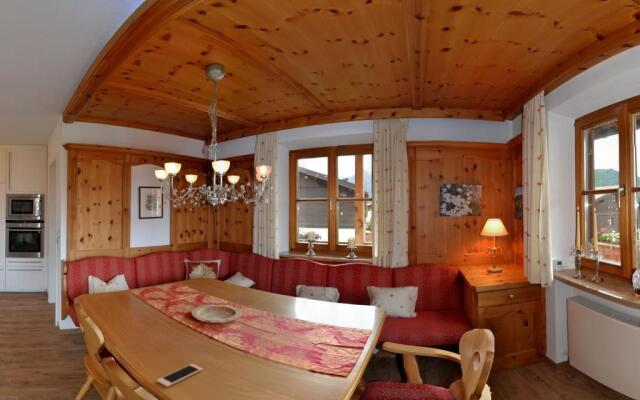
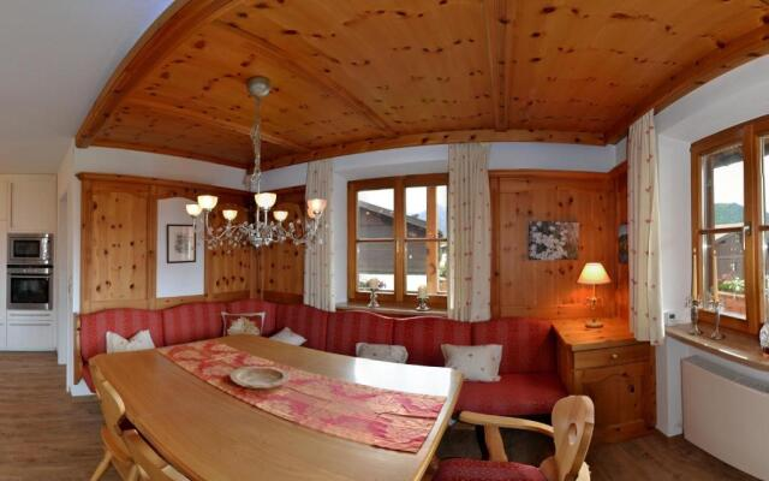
- cell phone [156,363,204,388]
